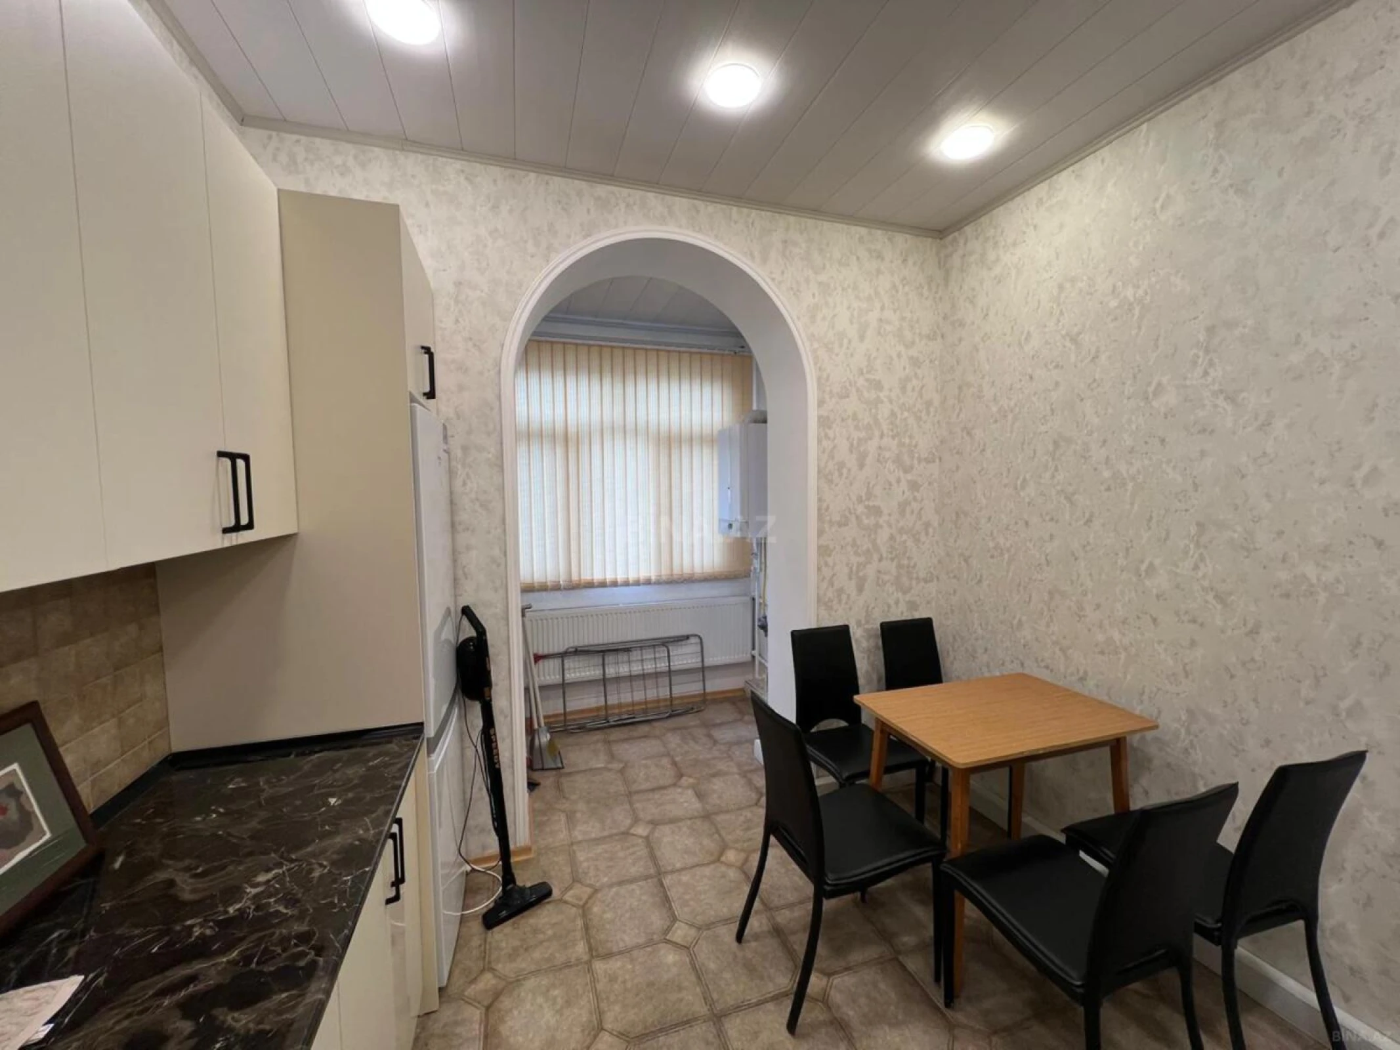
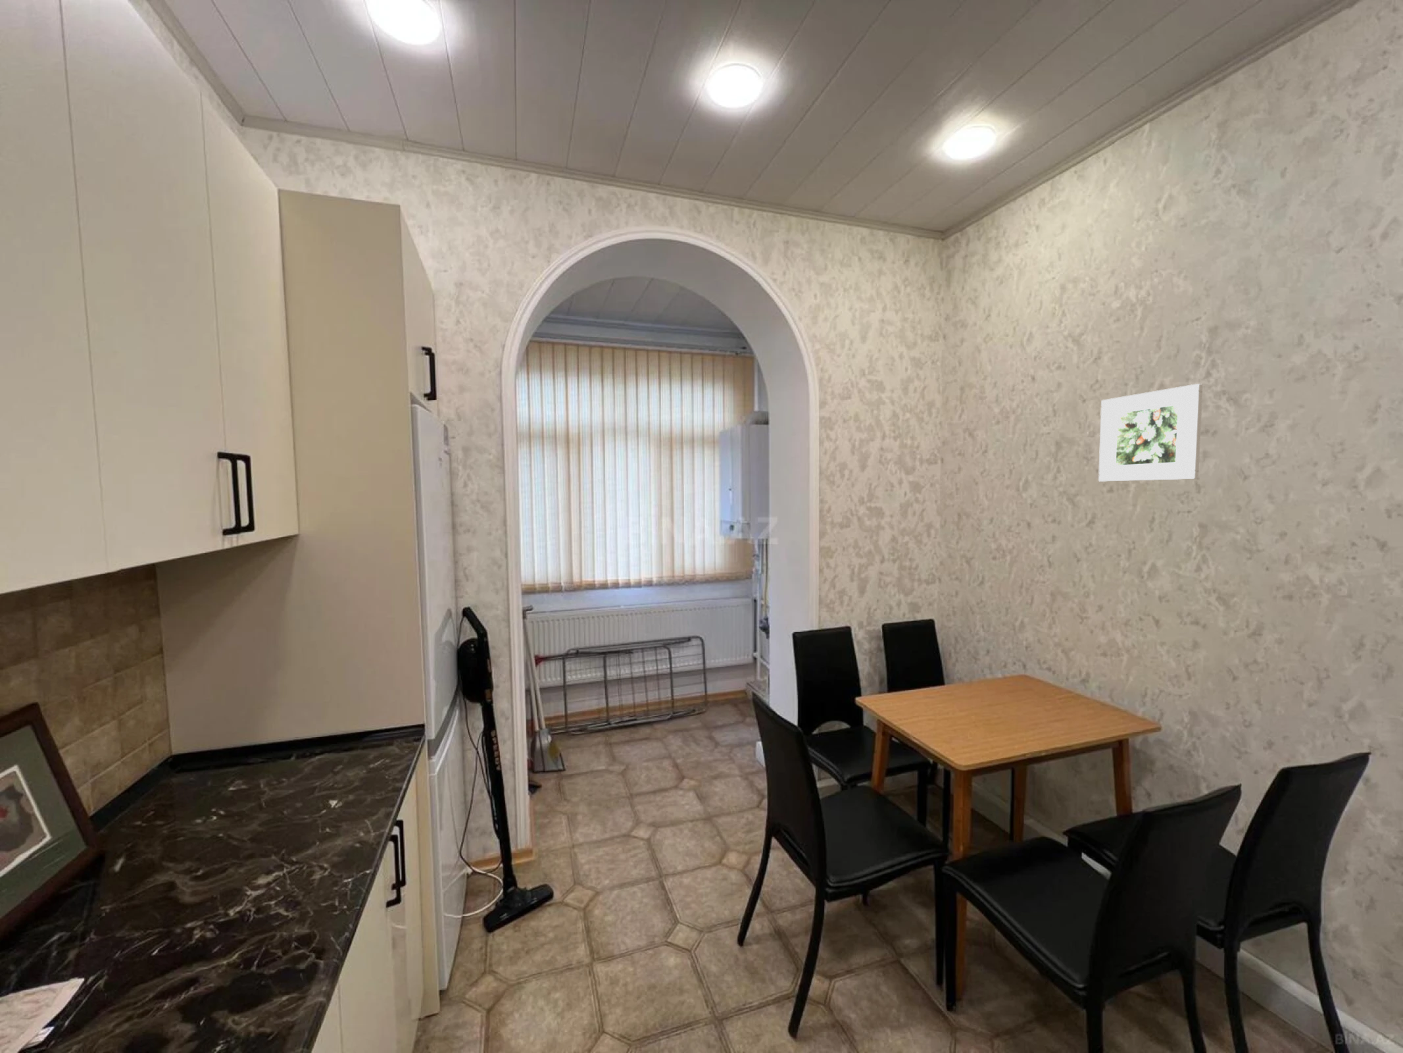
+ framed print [1098,383,1203,482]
